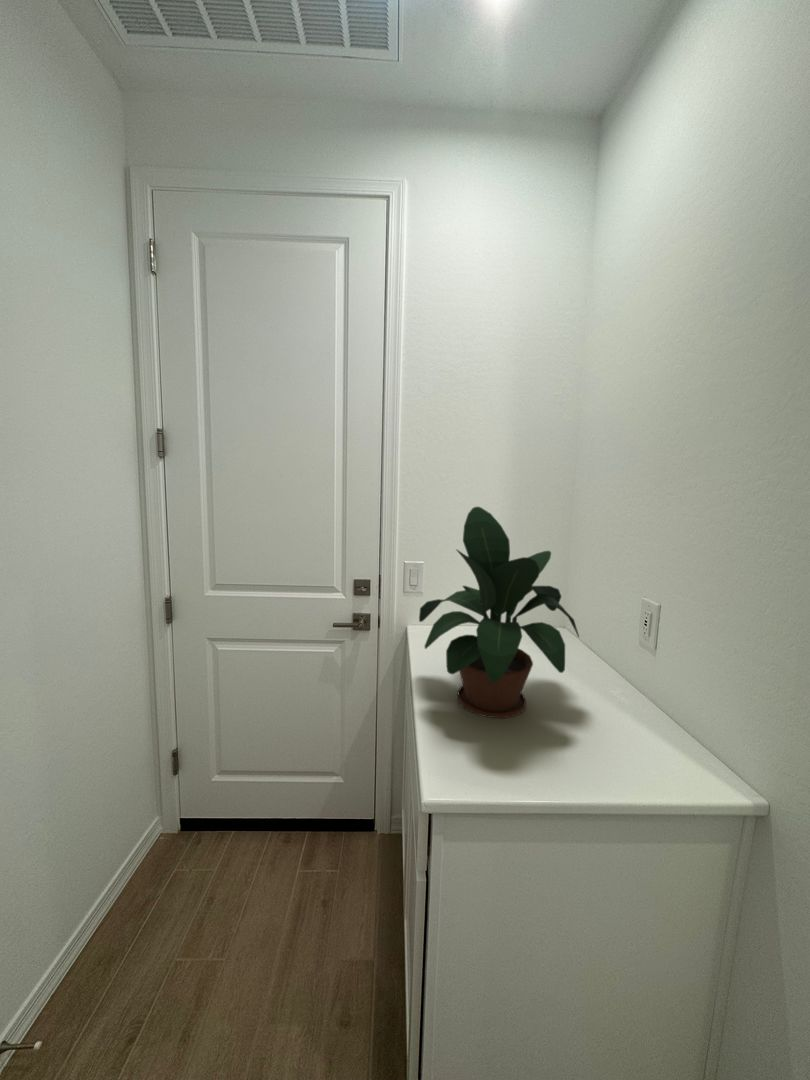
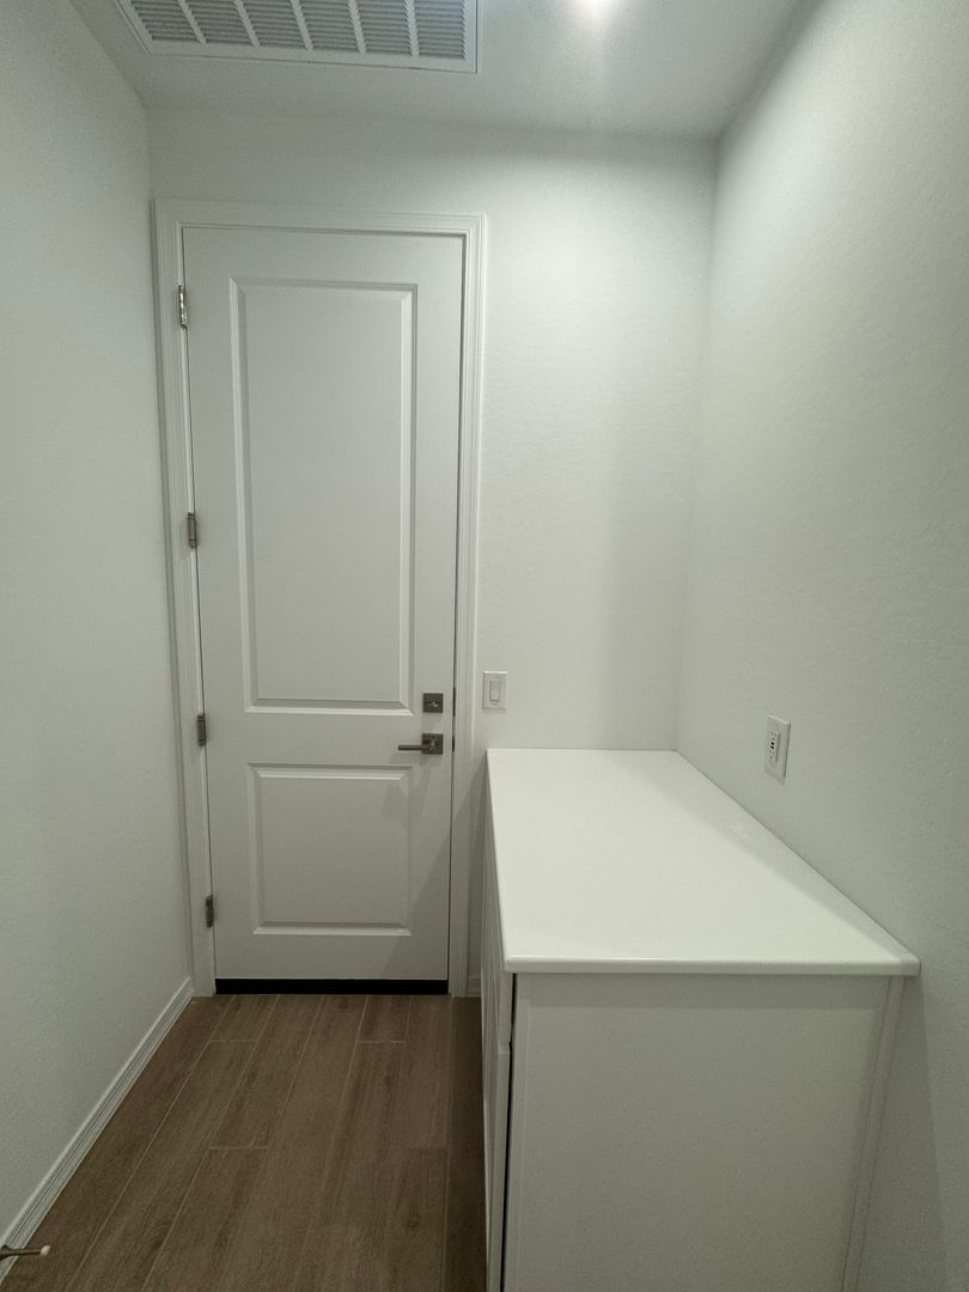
- potted plant [418,506,580,719]
